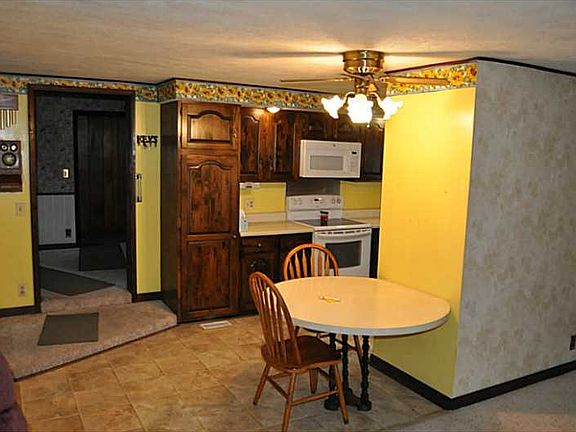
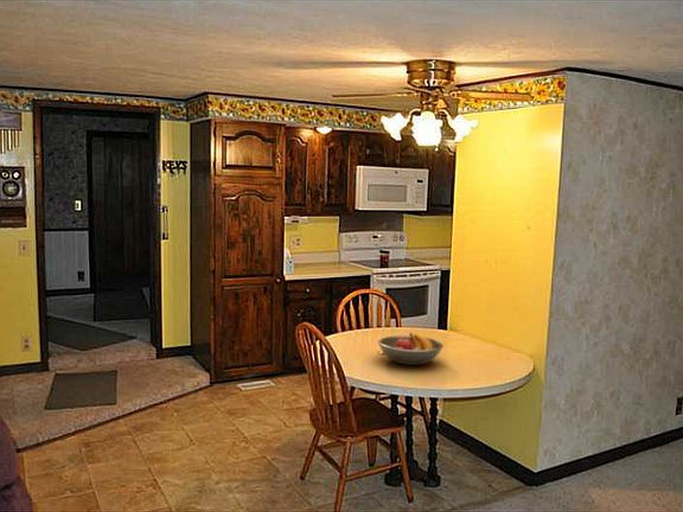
+ fruit bowl [377,332,445,366]
